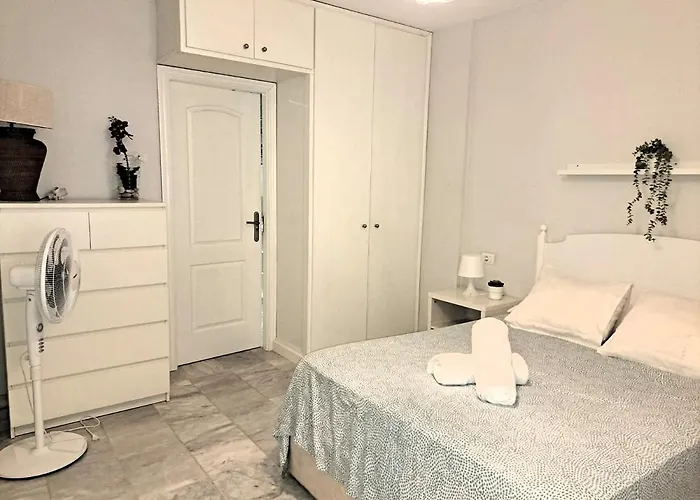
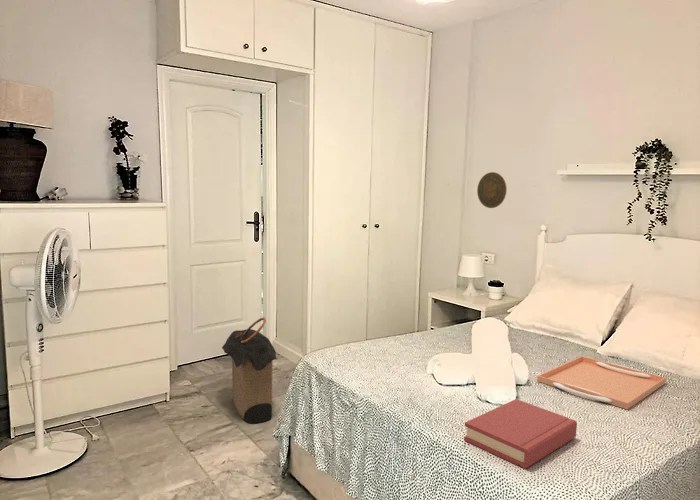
+ decorative plate [476,171,508,209]
+ hardback book [463,398,578,469]
+ laundry hamper [221,316,278,424]
+ serving tray [536,355,667,410]
